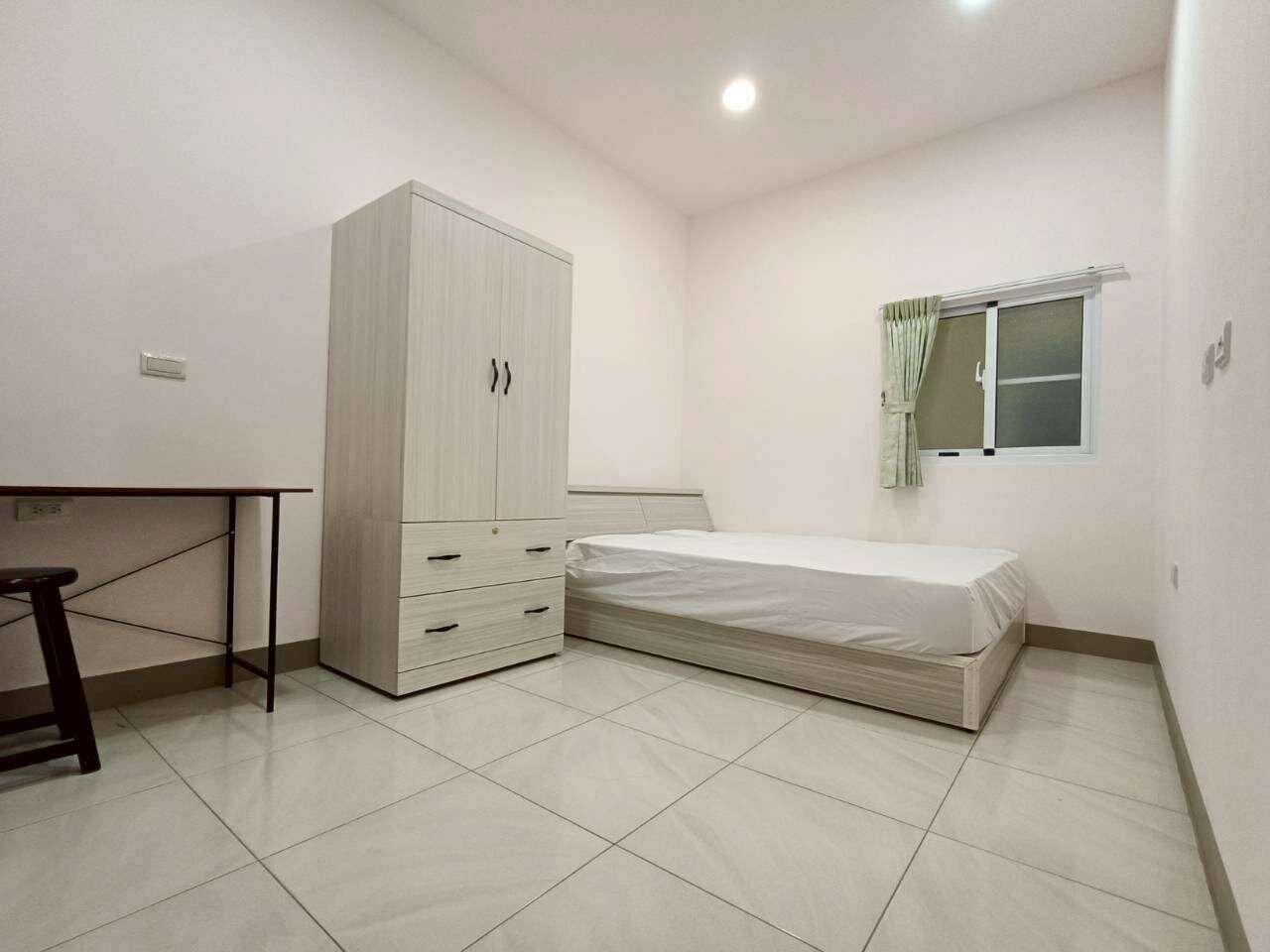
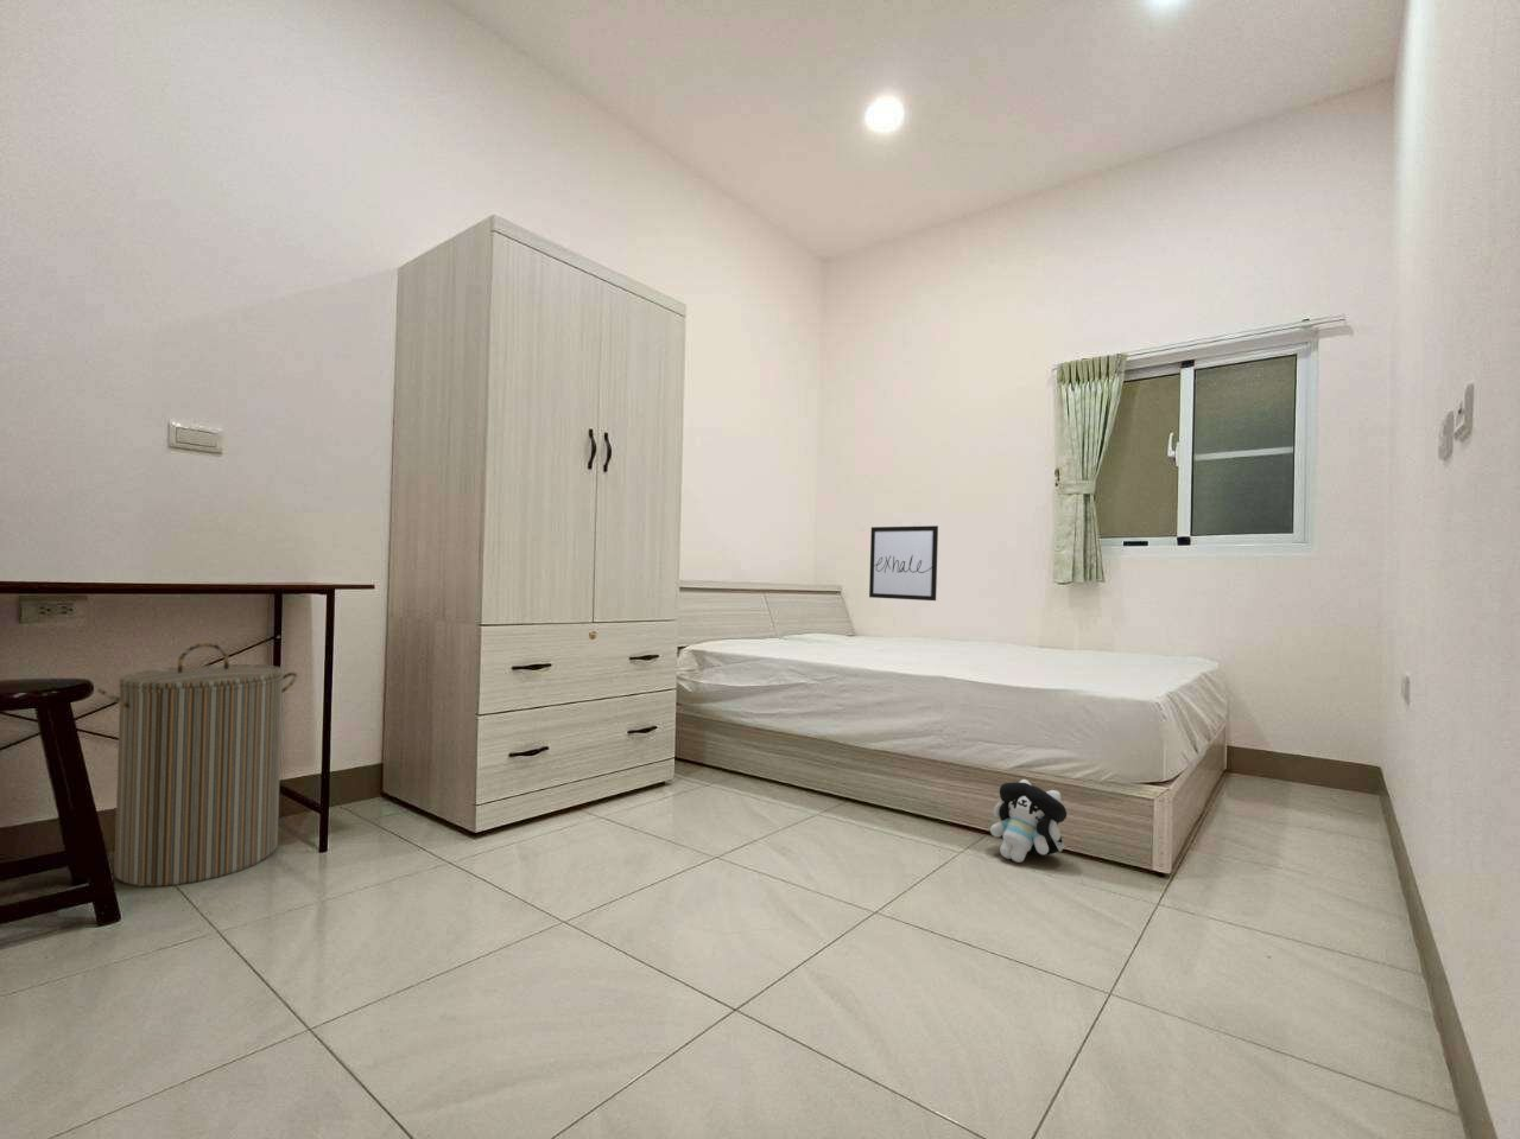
+ plush toy [989,779,1068,864]
+ laundry hamper [96,641,299,888]
+ wall art [868,524,940,602]
